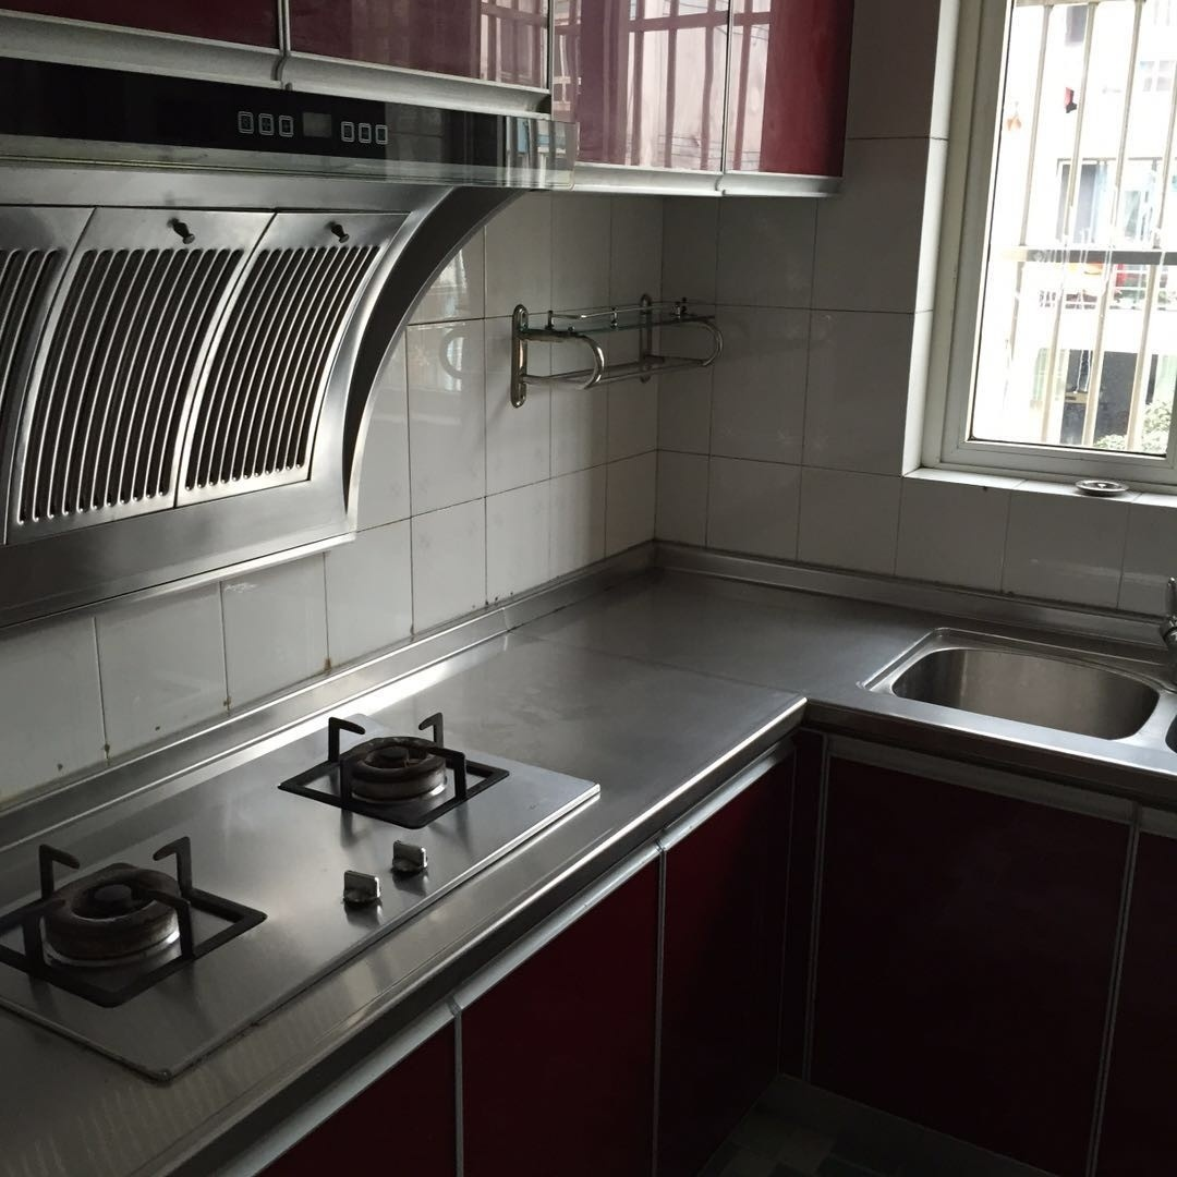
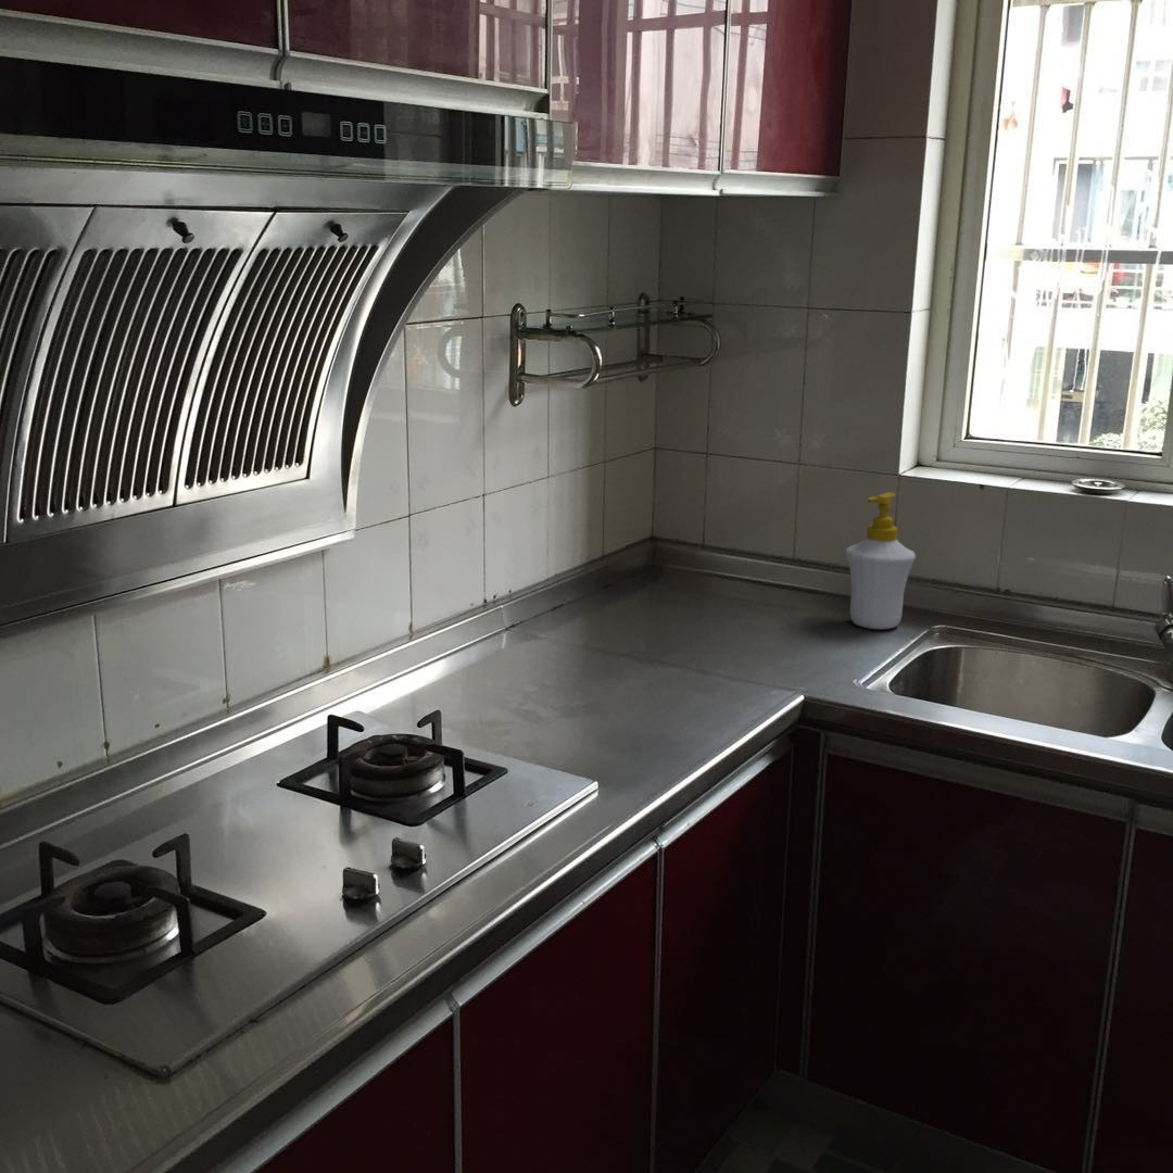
+ soap bottle [845,491,917,630]
